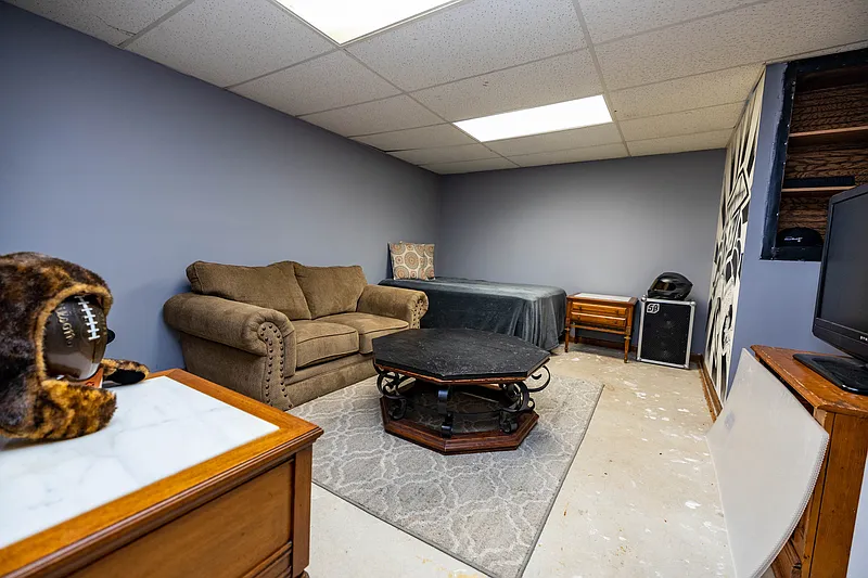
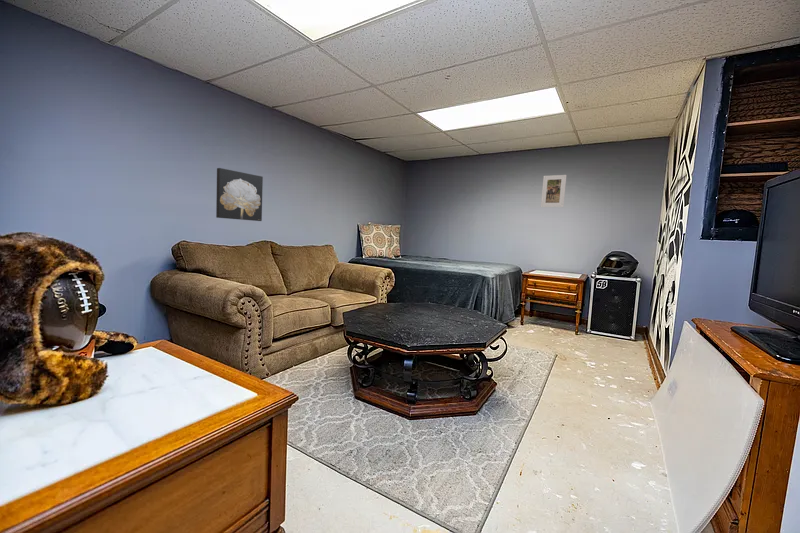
+ wall art [215,167,264,222]
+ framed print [540,174,567,208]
